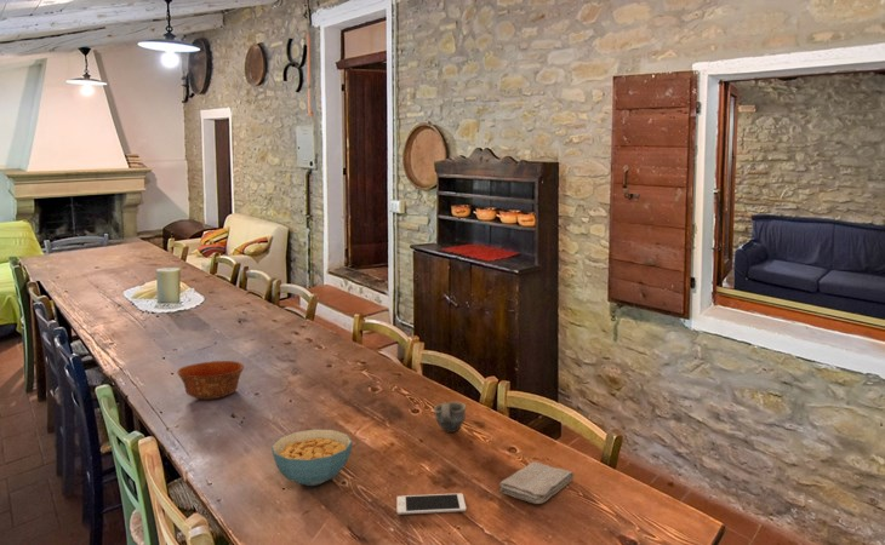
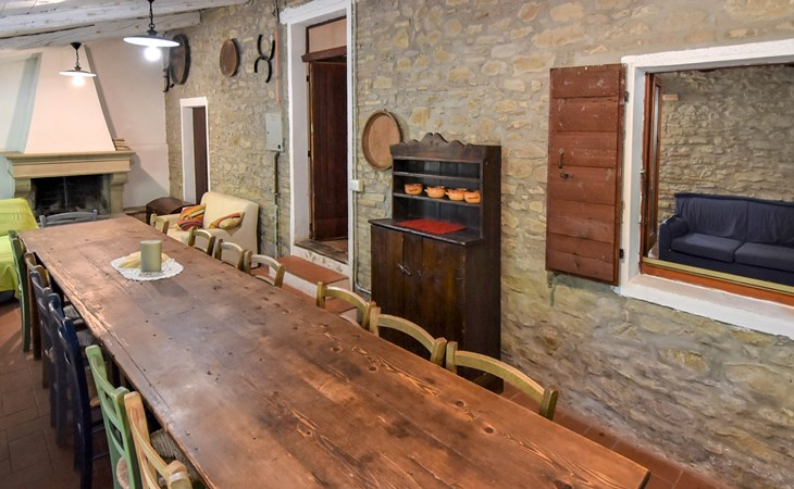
- cup [433,401,467,434]
- cell phone [395,492,467,516]
- cereal bowl [270,429,353,487]
- washcloth [498,460,575,505]
- bowl [176,360,245,400]
